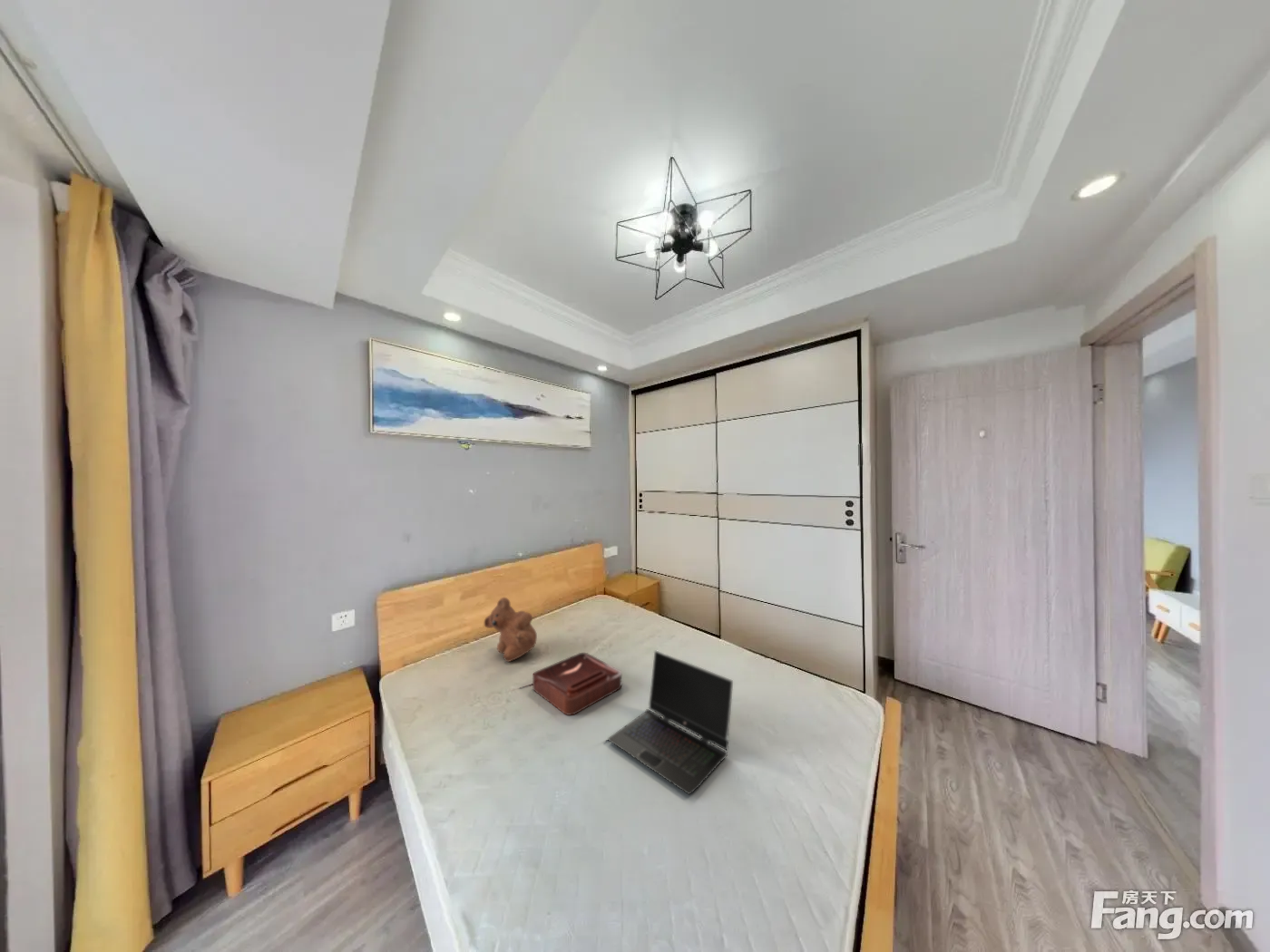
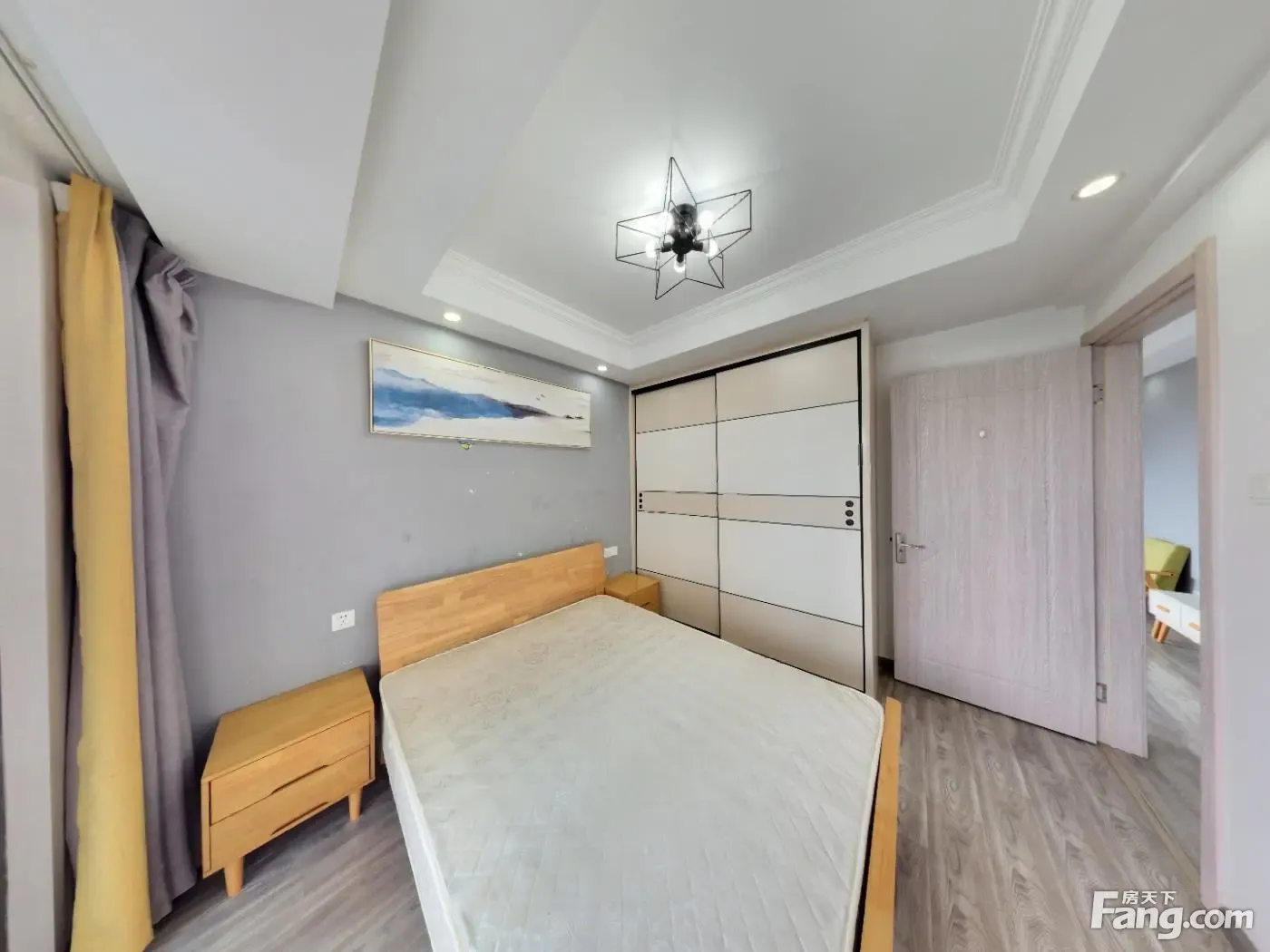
- decorative tray [532,652,622,716]
- teddy bear [484,597,538,663]
- laptop computer [607,649,734,795]
